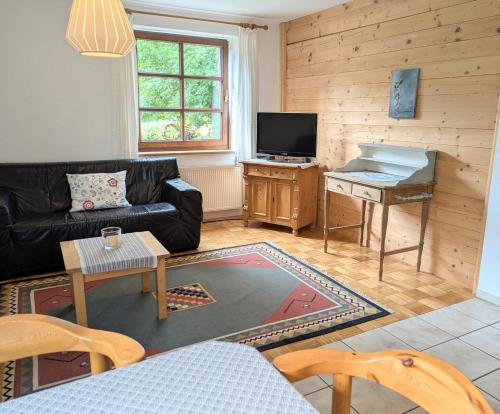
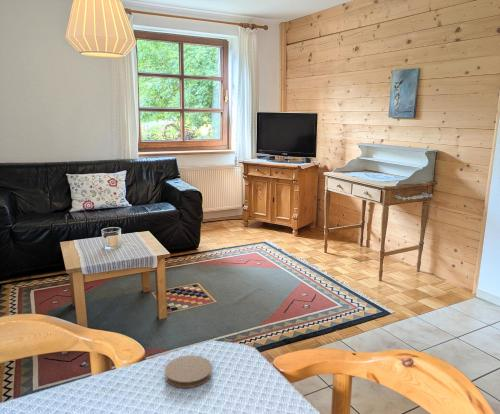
+ coaster [164,354,213,389]
